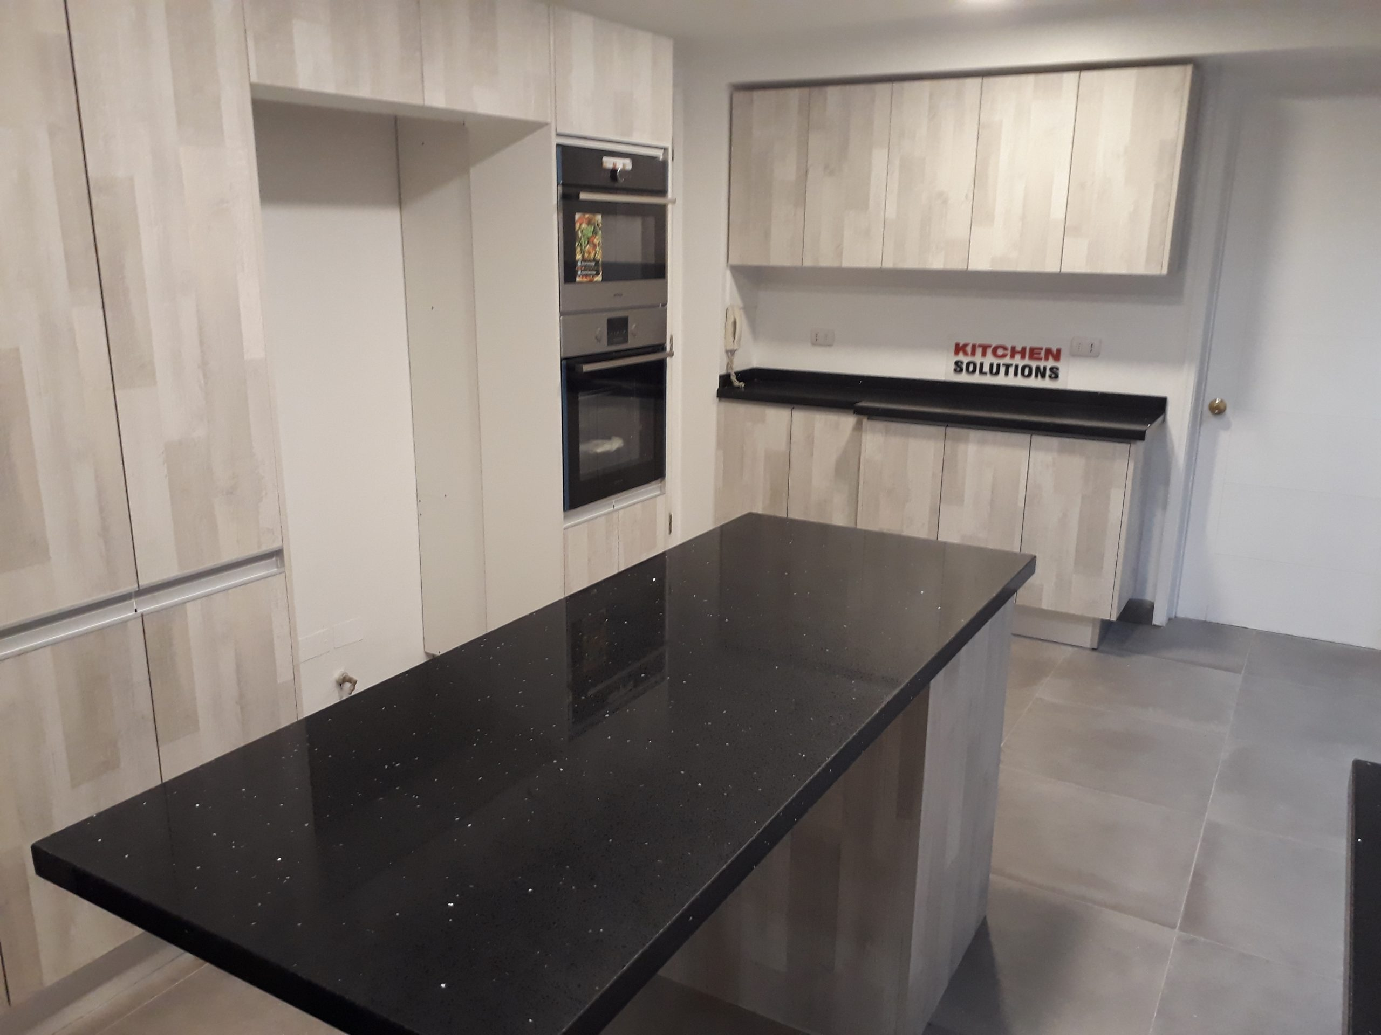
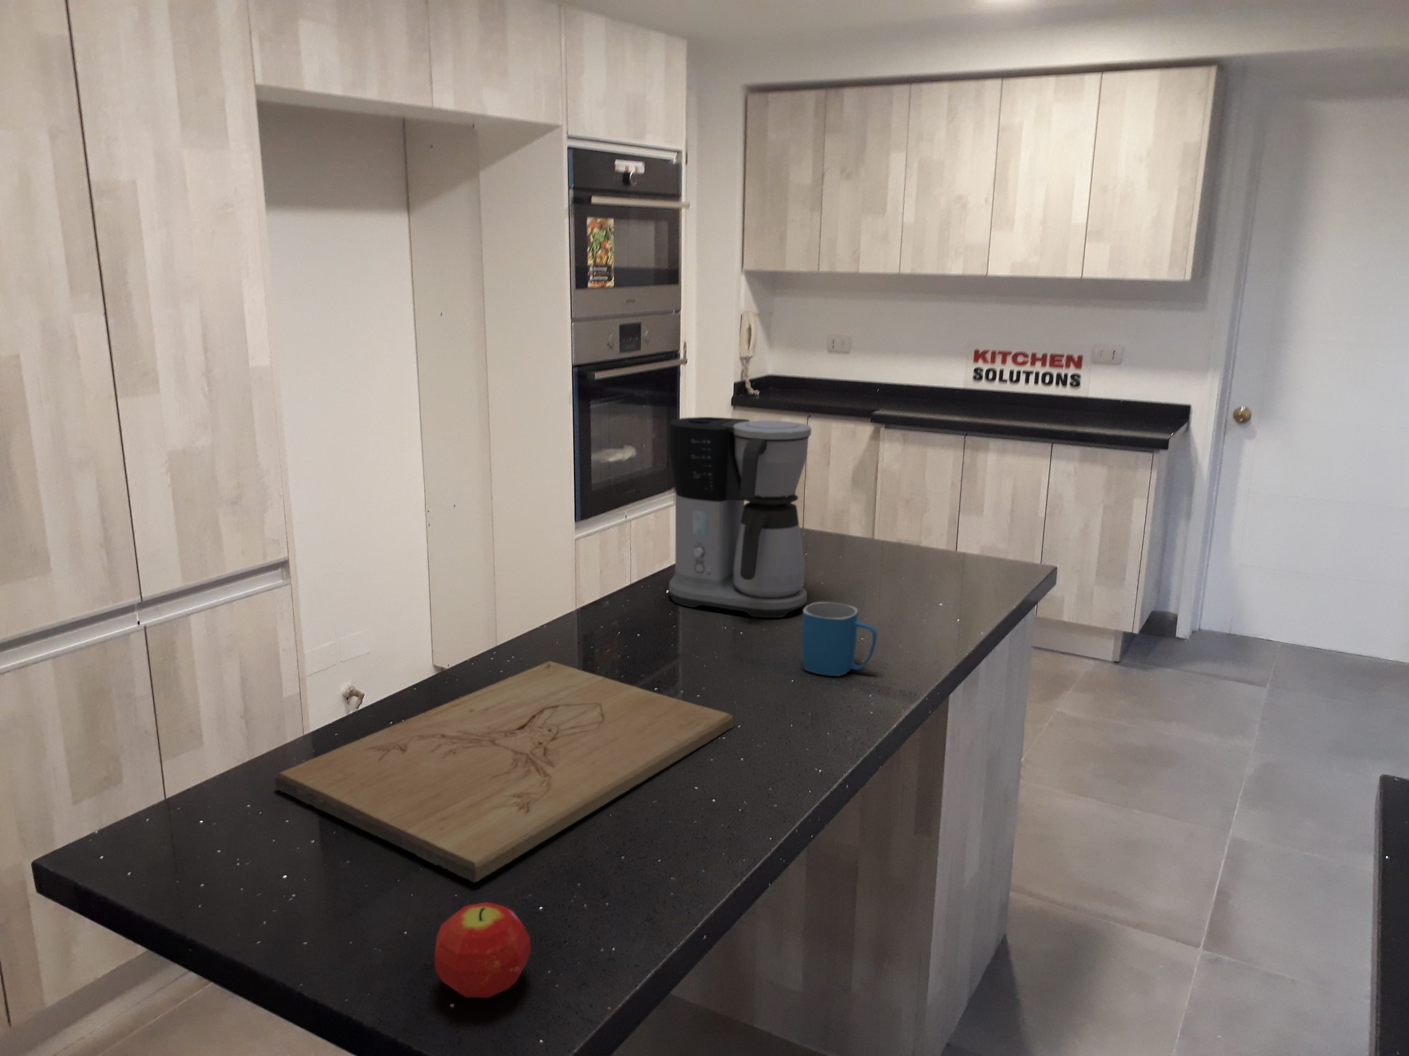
+ mug [801,601,878,677]
+ fruit [434,902,531,998]
+ coffee maker [668,416,812,618]
+ cutting board [274,660,733,883]
